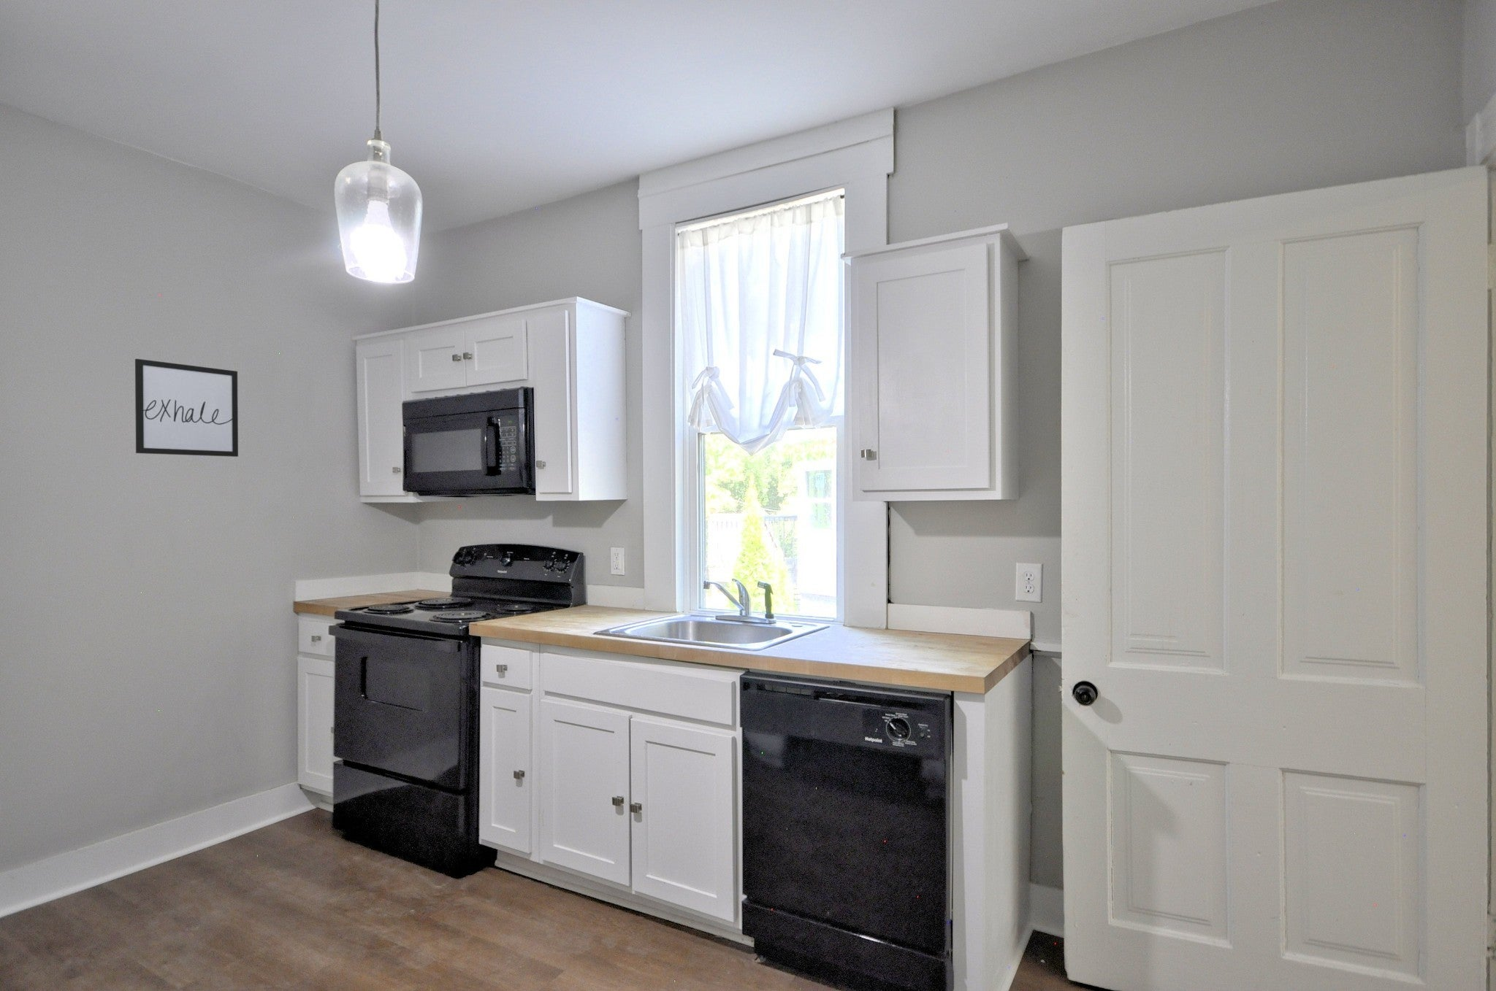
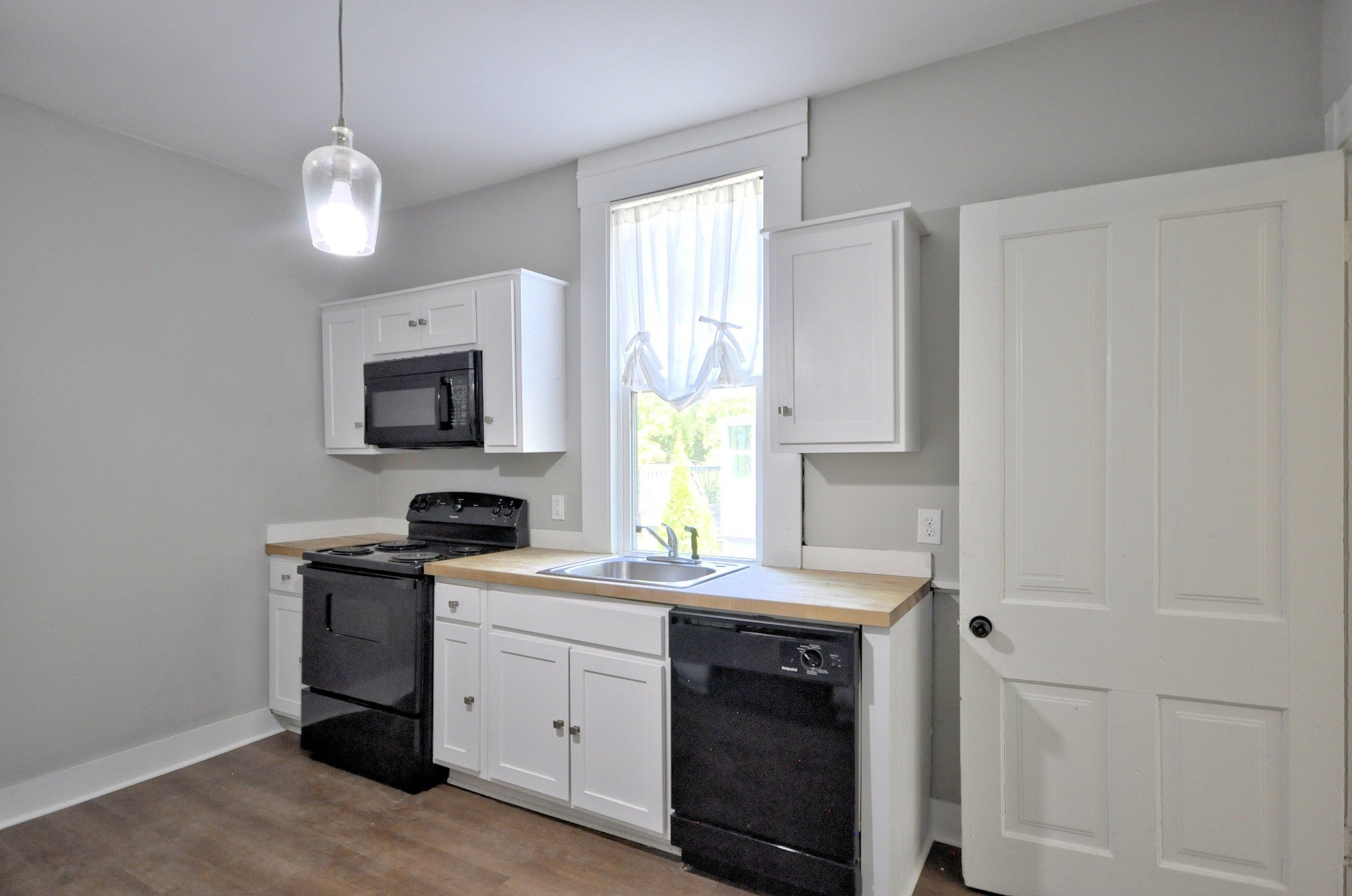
- wall art [134,358,239,458]
